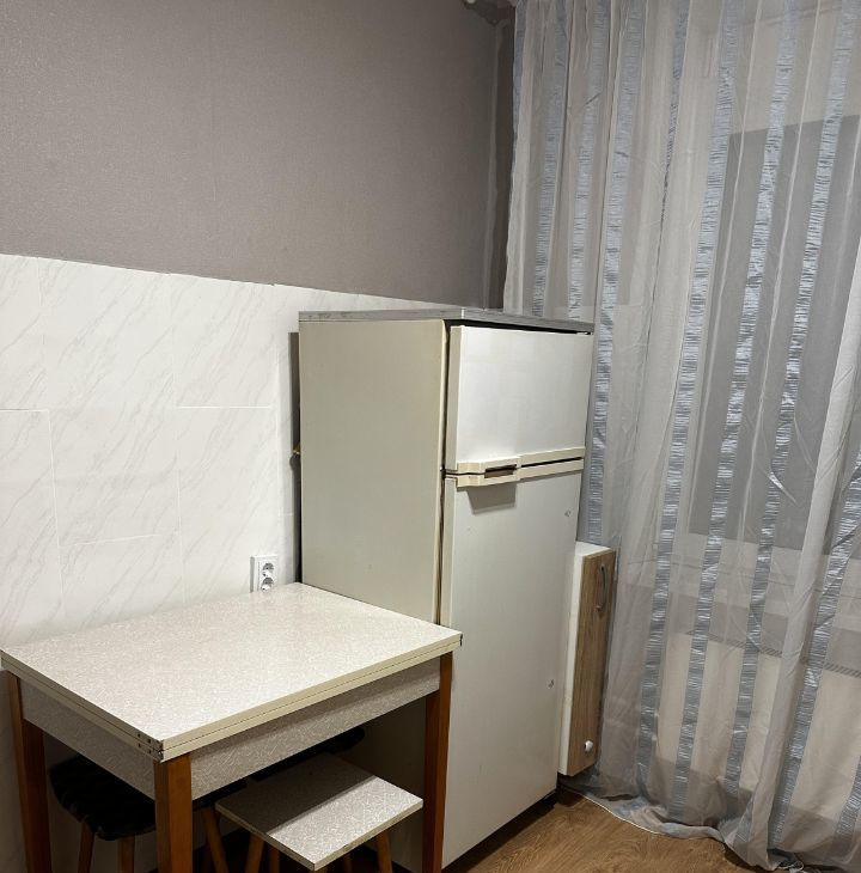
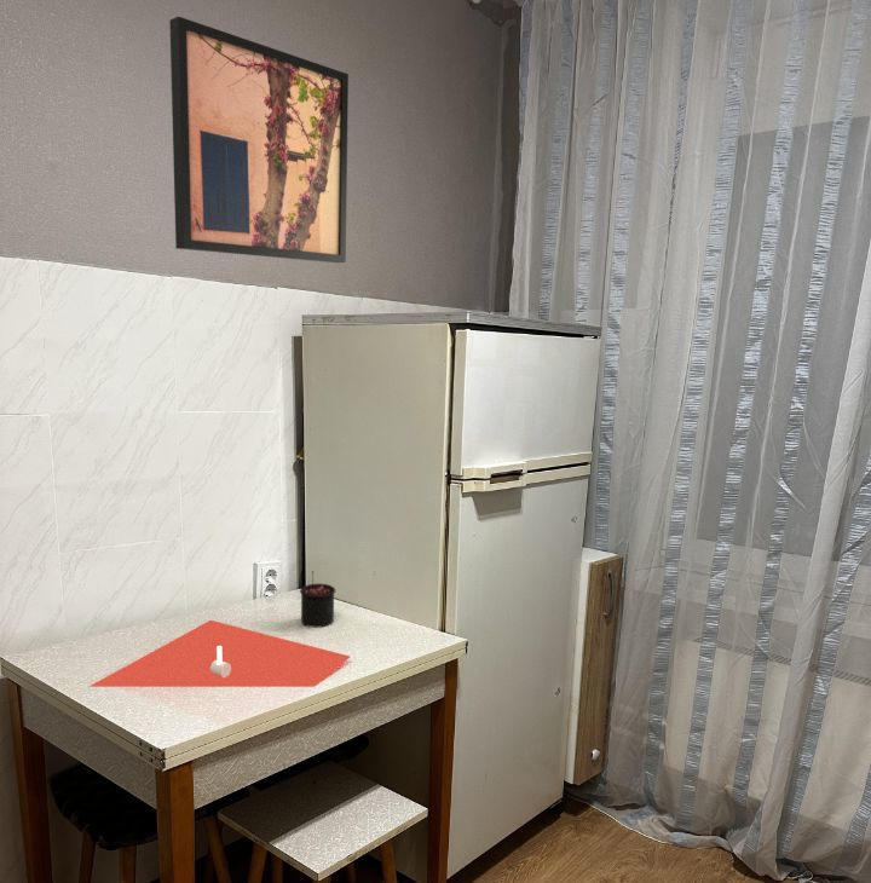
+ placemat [88,619,351,688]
+ candle [299,570,336,629]
+ wall art [168,15,350,264]
